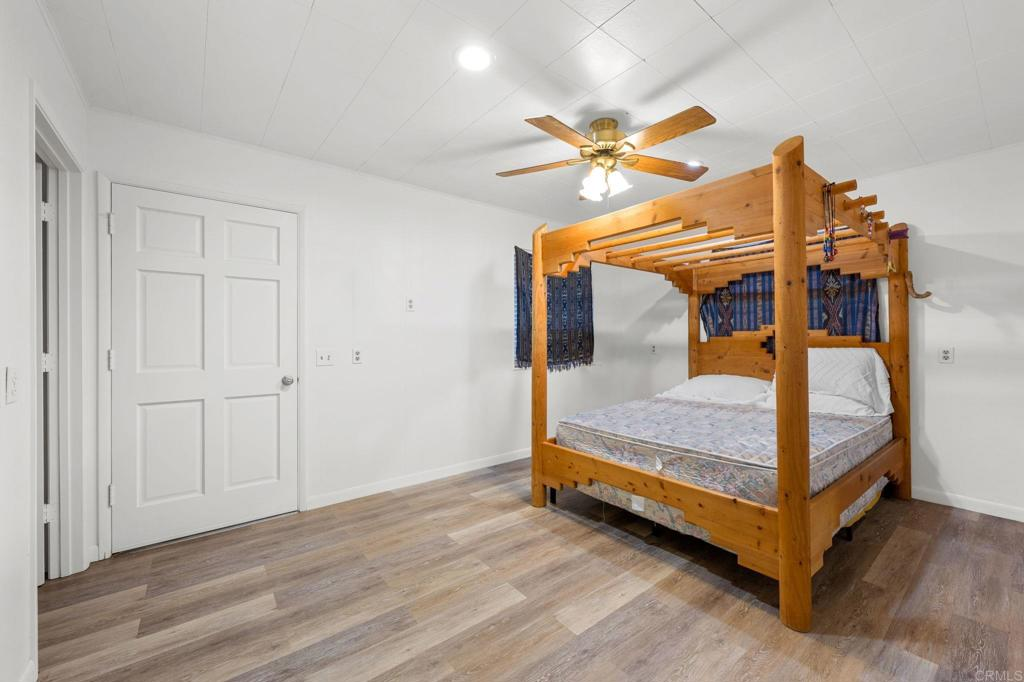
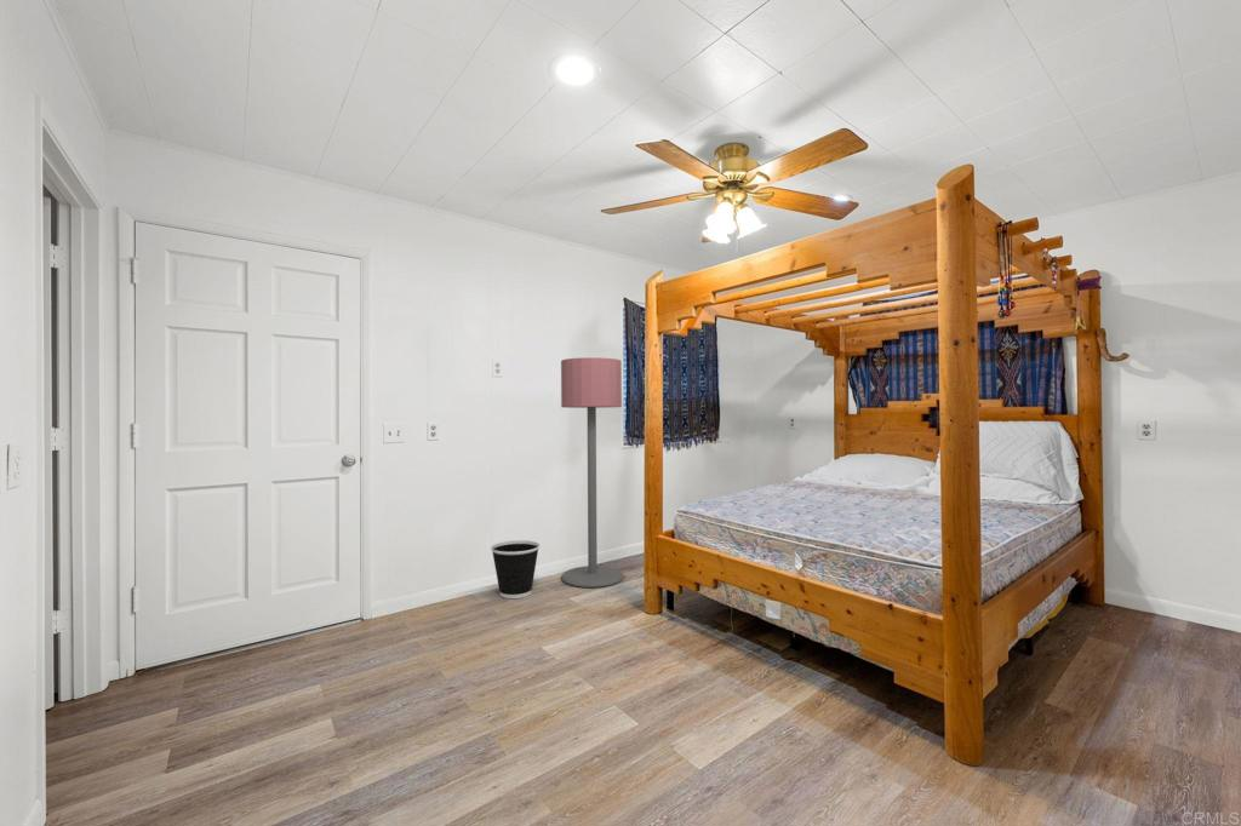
+ floor lamp [560,356,625,589]
+ wastebasket [490,539,541,600]
